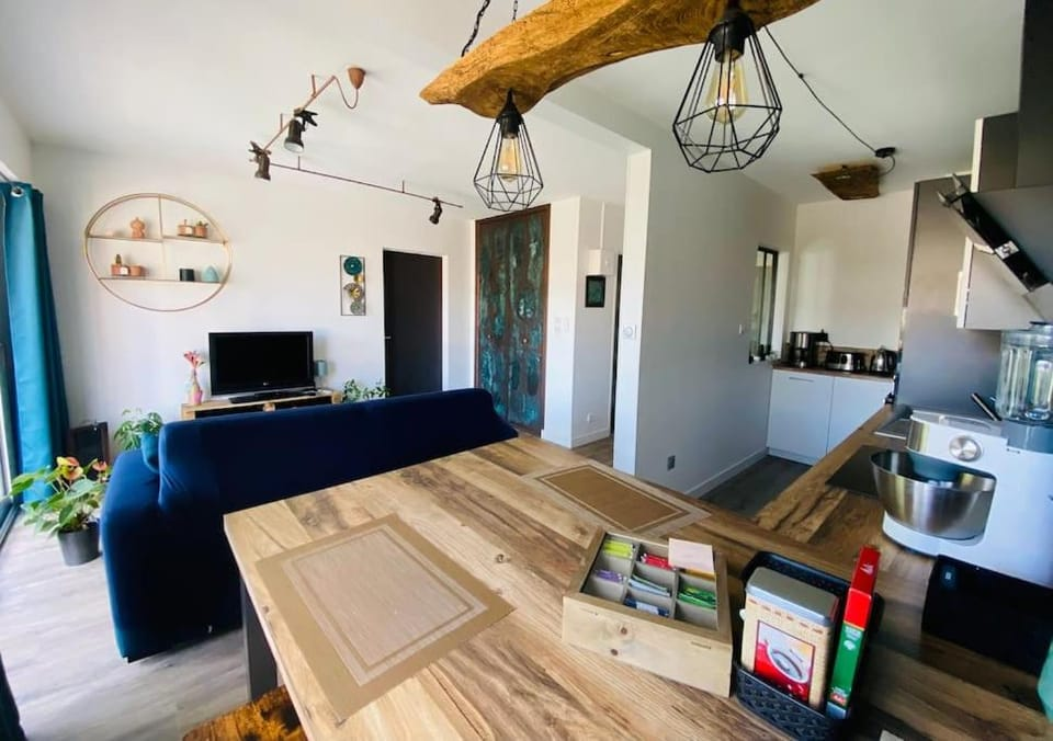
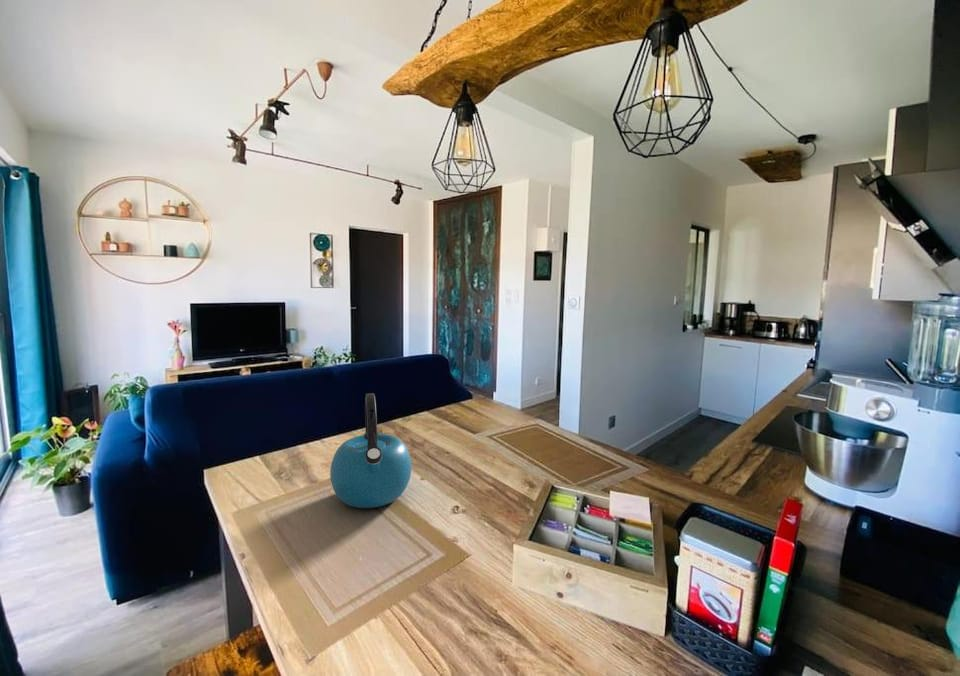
+ kettle [329,392,412,509]
